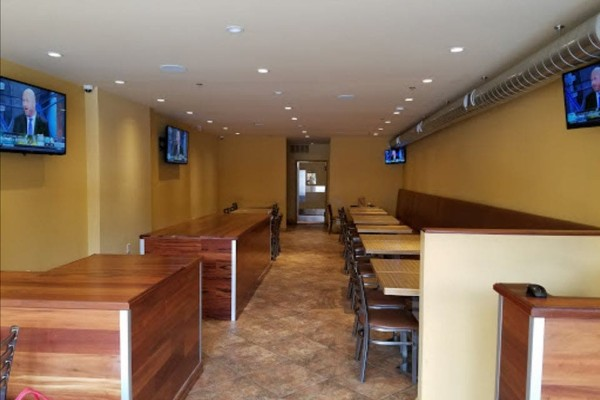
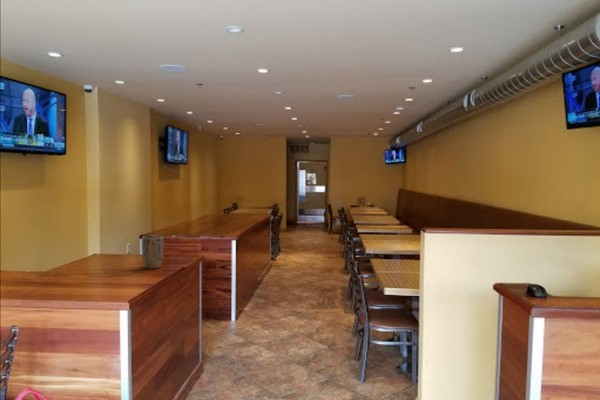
+ plant pot [140,235,164,269]
